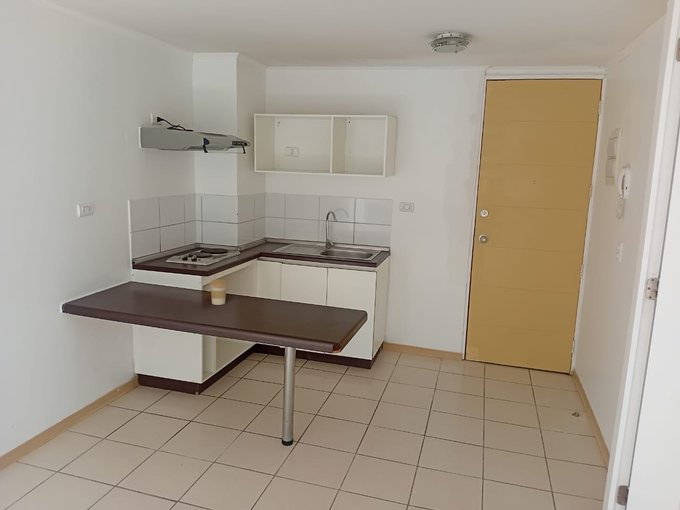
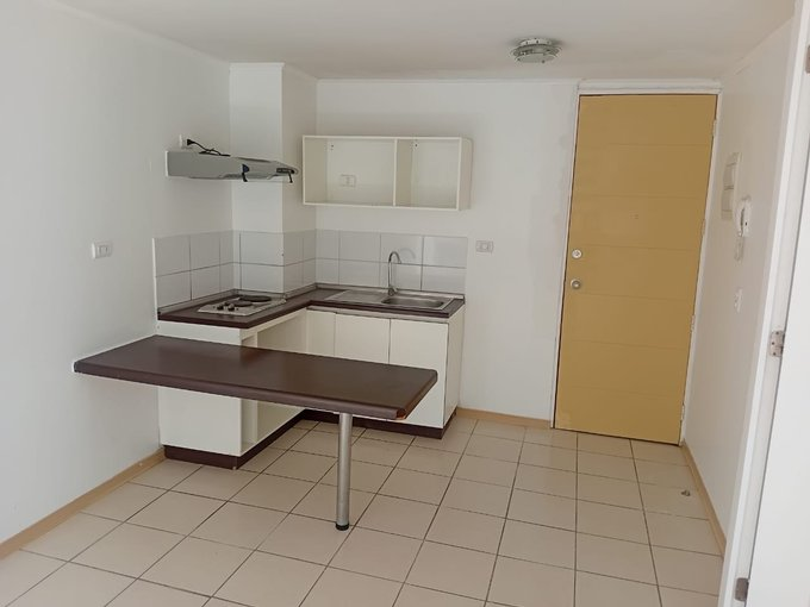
- coffee cup [209,278,228,306]
